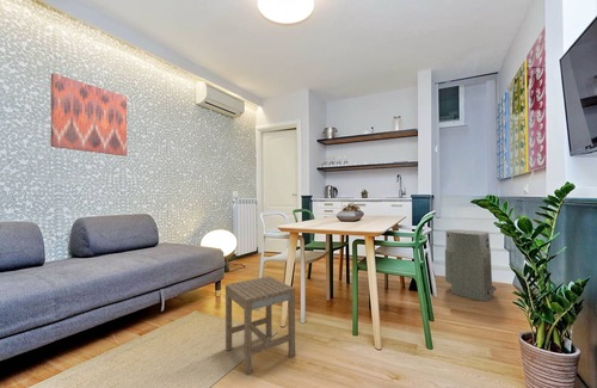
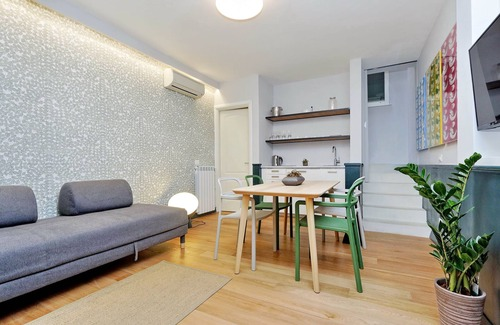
- wall art [50,73,128,158]
- stool [224,275,296,376]
- air purifier [444,228,497,302]
